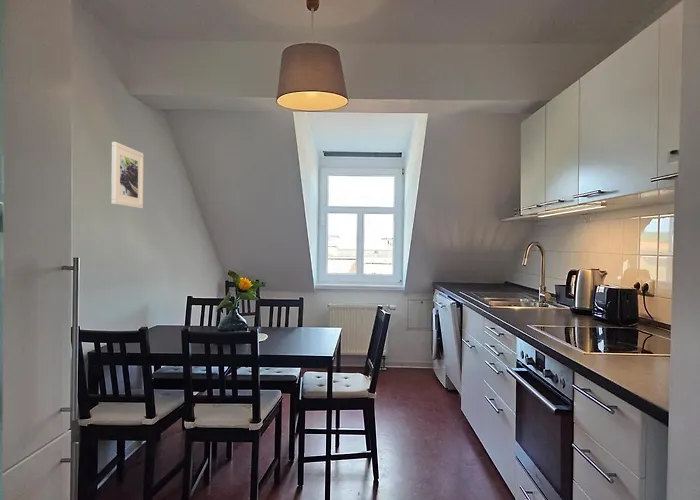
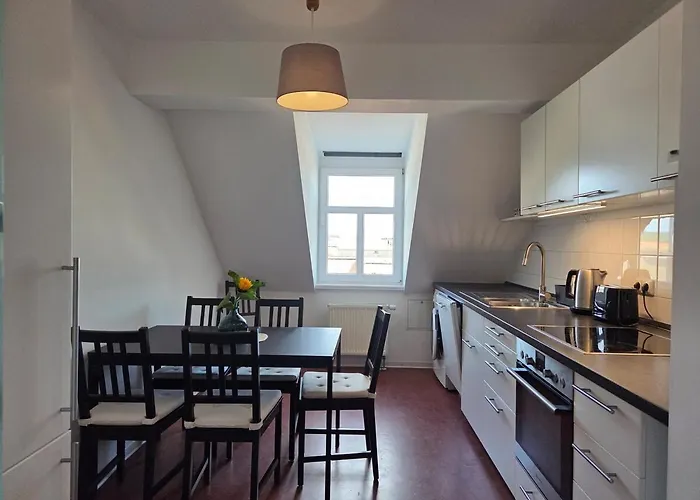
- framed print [110,141,144,210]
